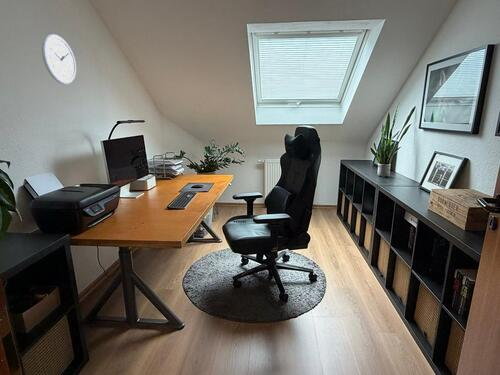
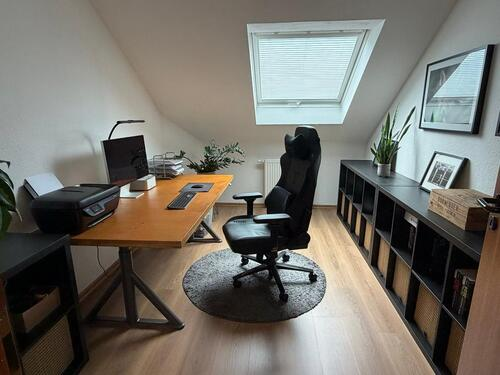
- wall clock [41,33,77,85]
